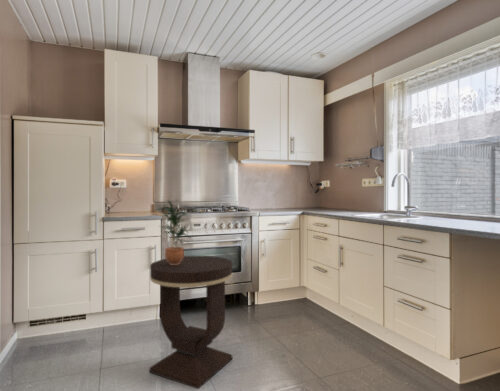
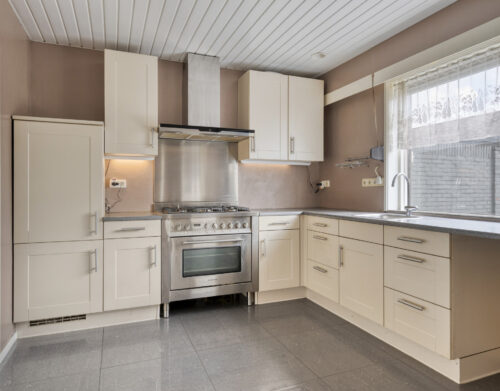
- potted plant [155,199,192,265]
- side table [148,255,233,390]
